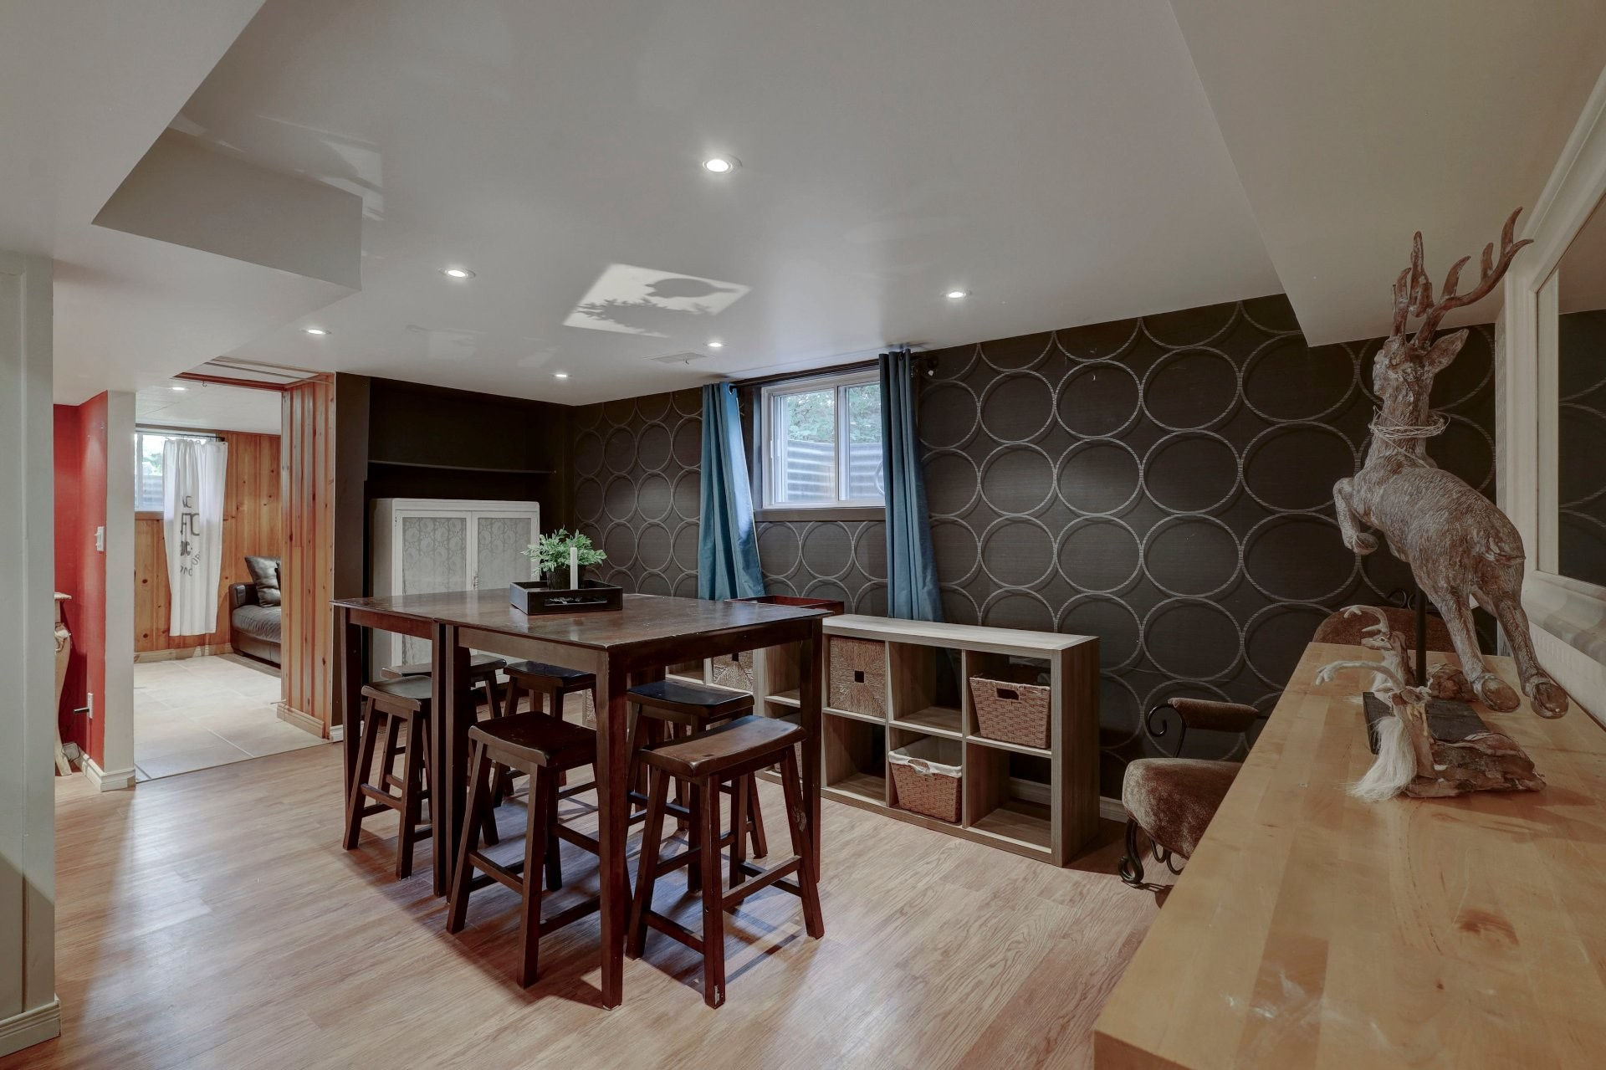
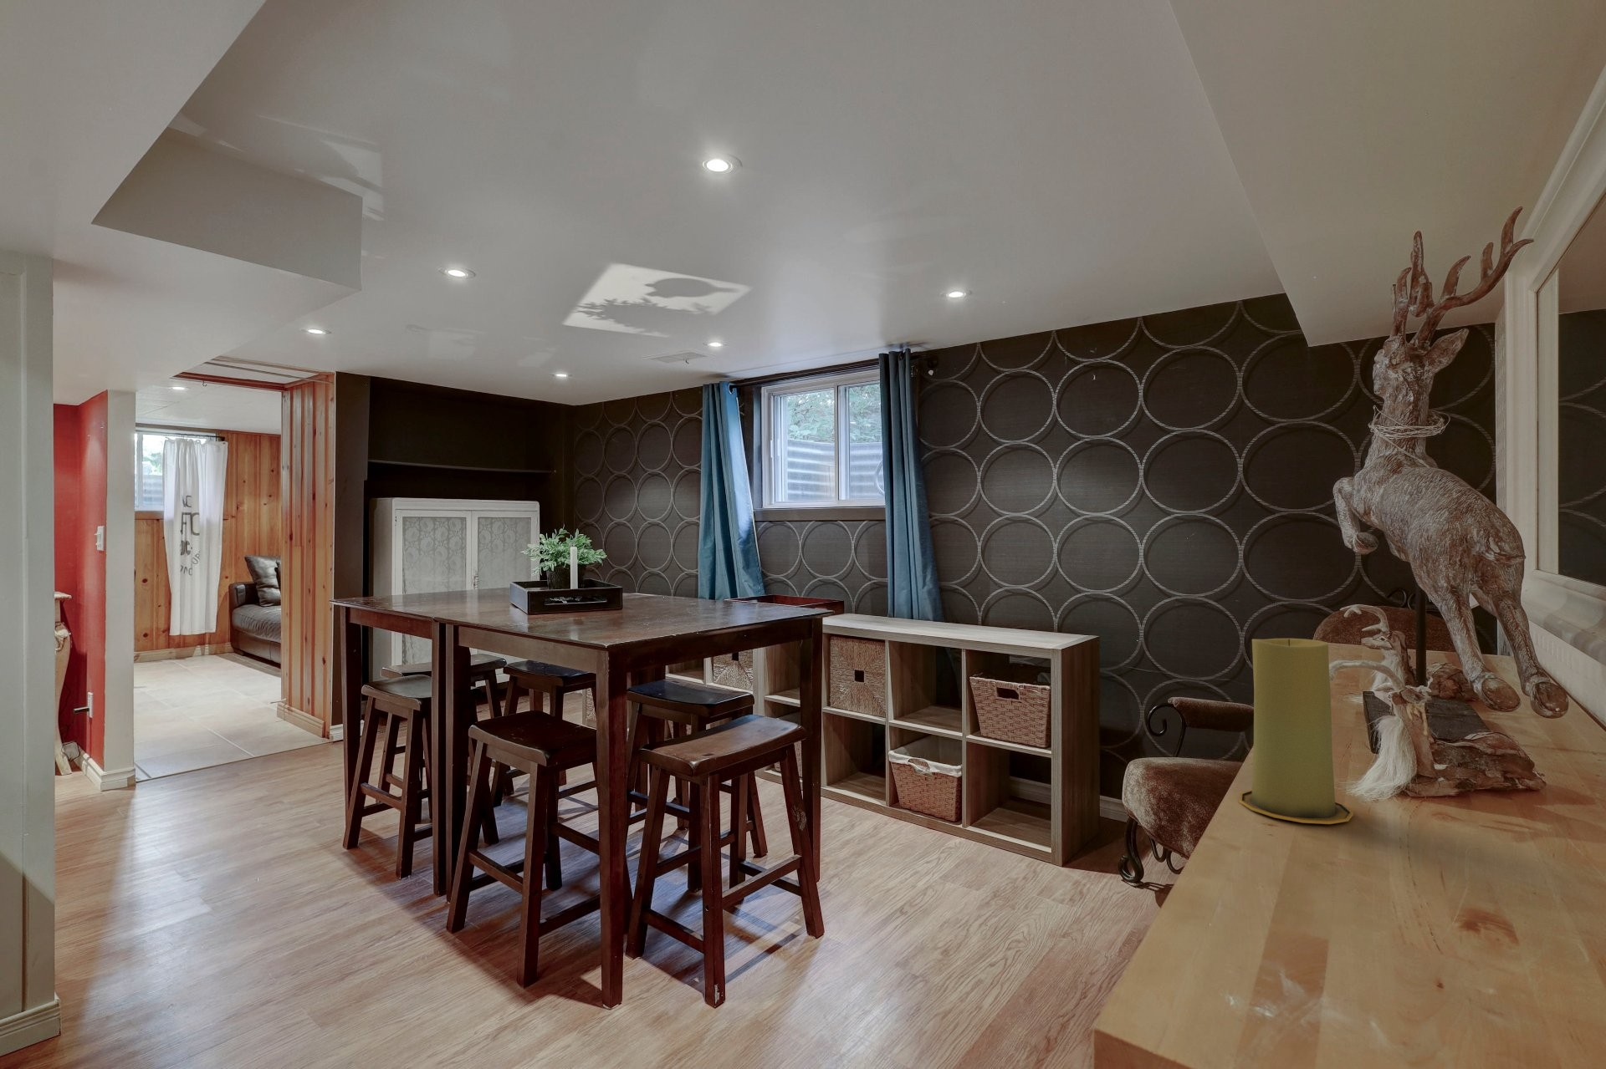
+ candle [1238,638,1354,824]
